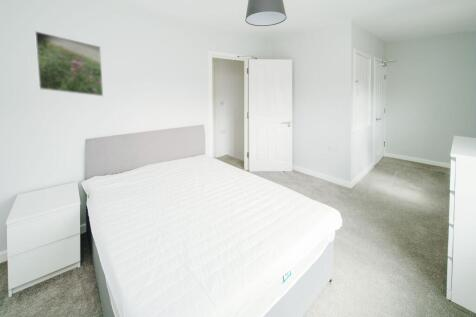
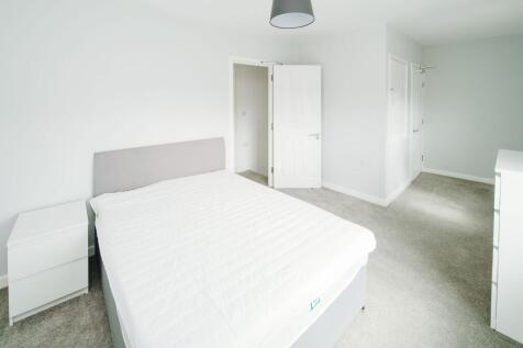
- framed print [34,30,104,97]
